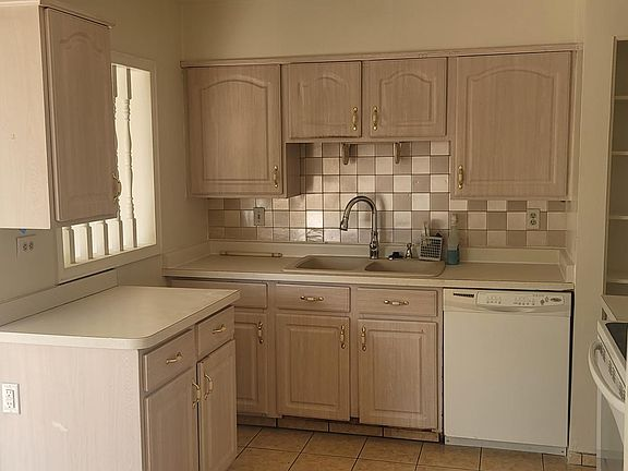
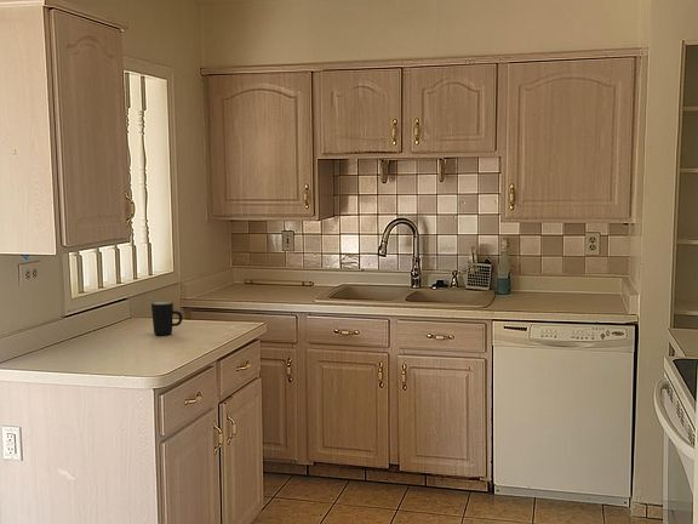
+ mug [150,301,184,336]
